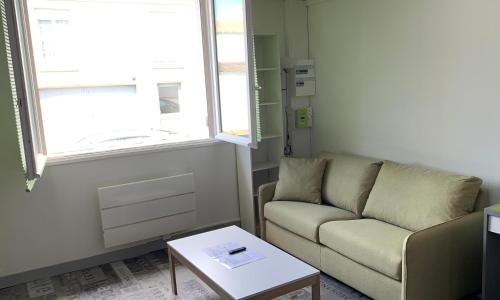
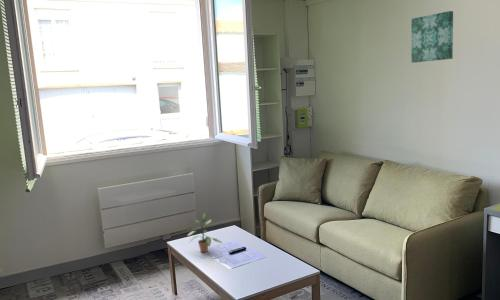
+ wall art [411,10,454,64]
+ potted plant [186,210,223,253]
